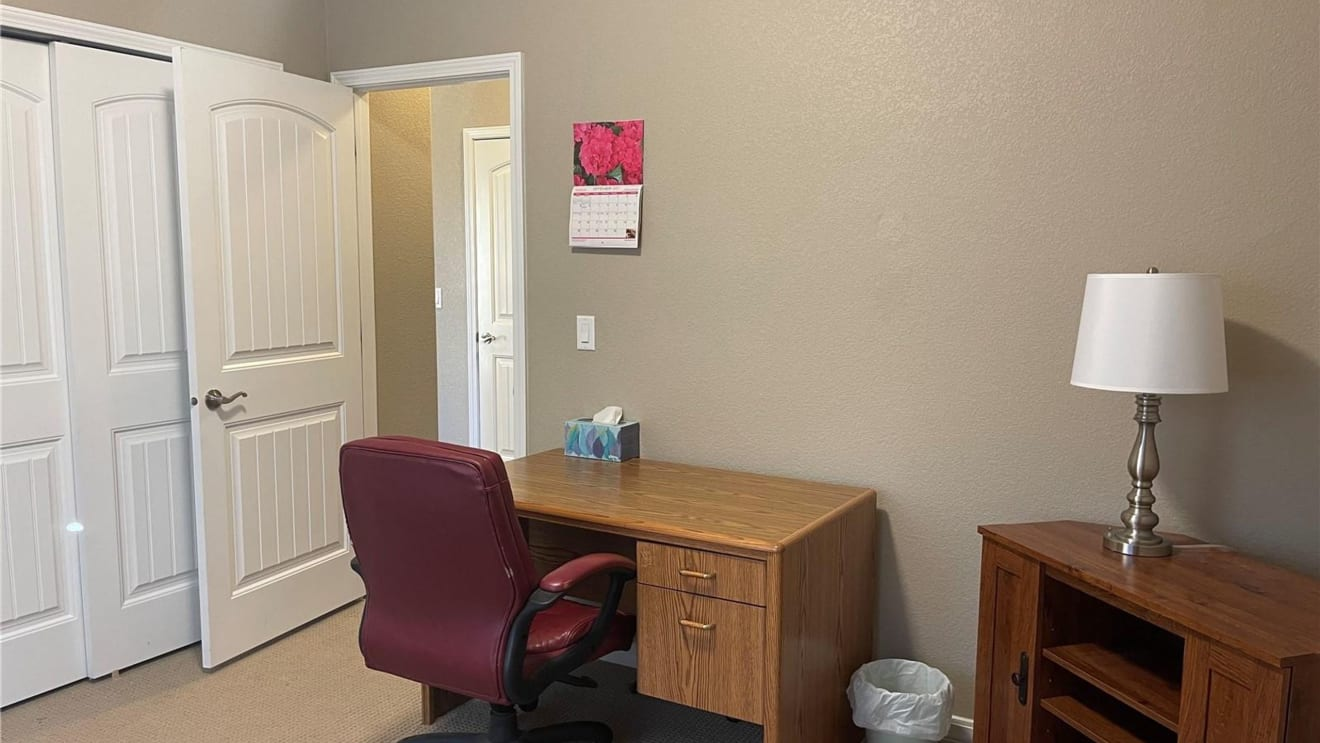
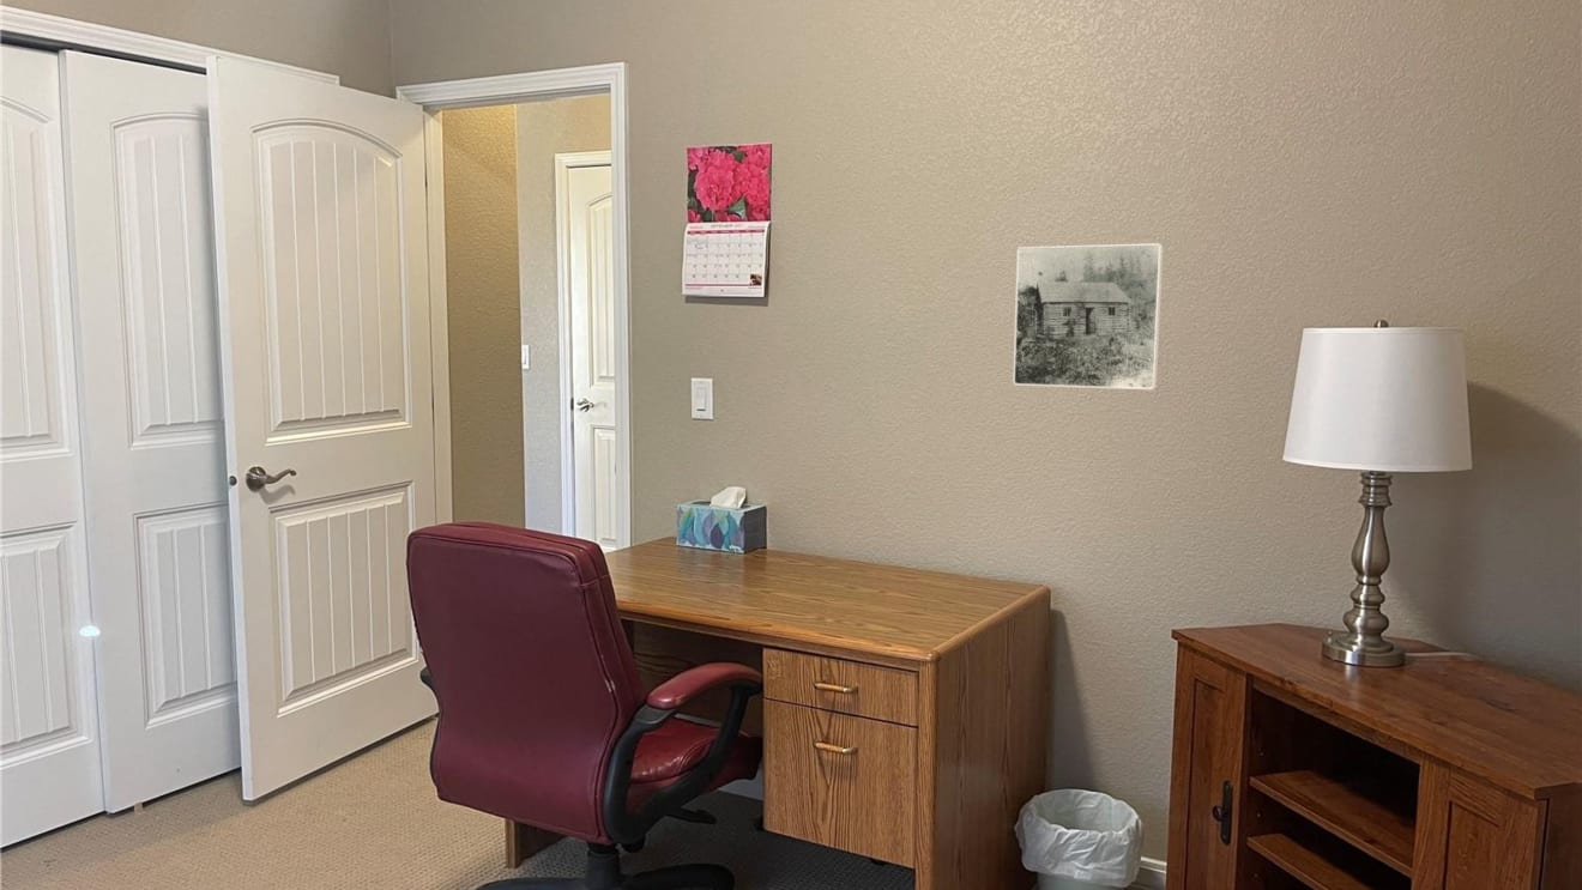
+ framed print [1012,242,1165,392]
